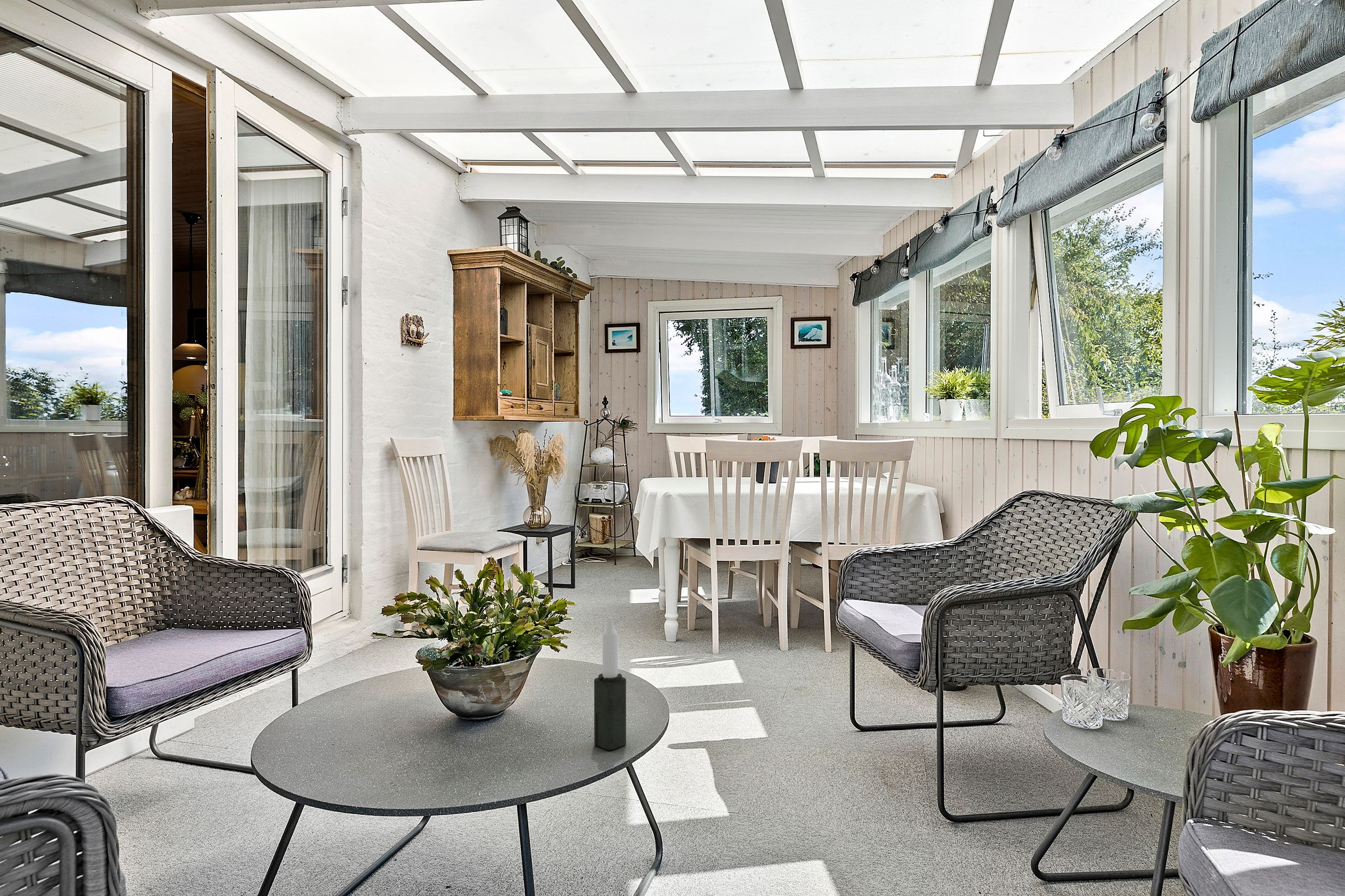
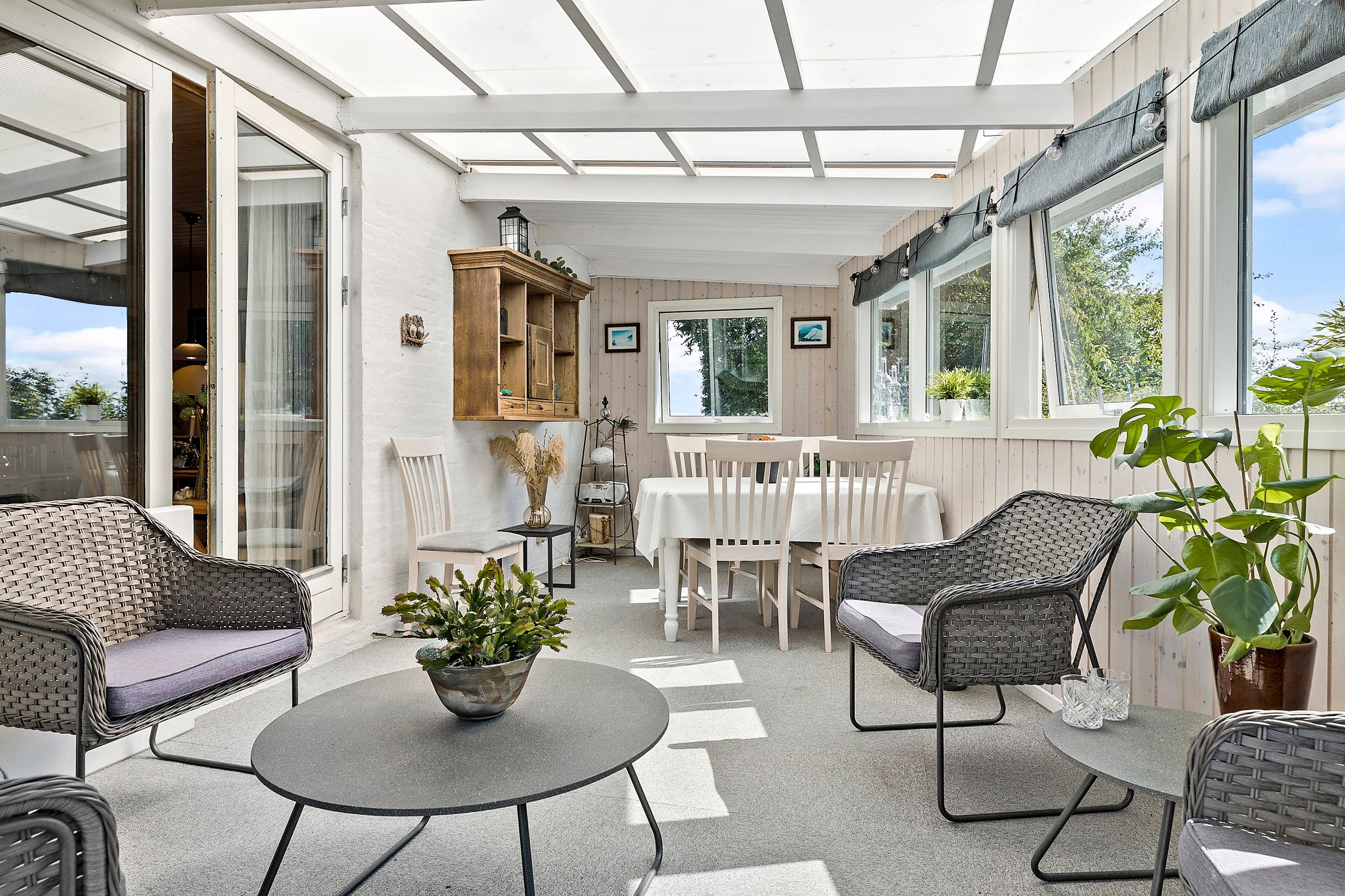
- candle [594,616,626,751]
